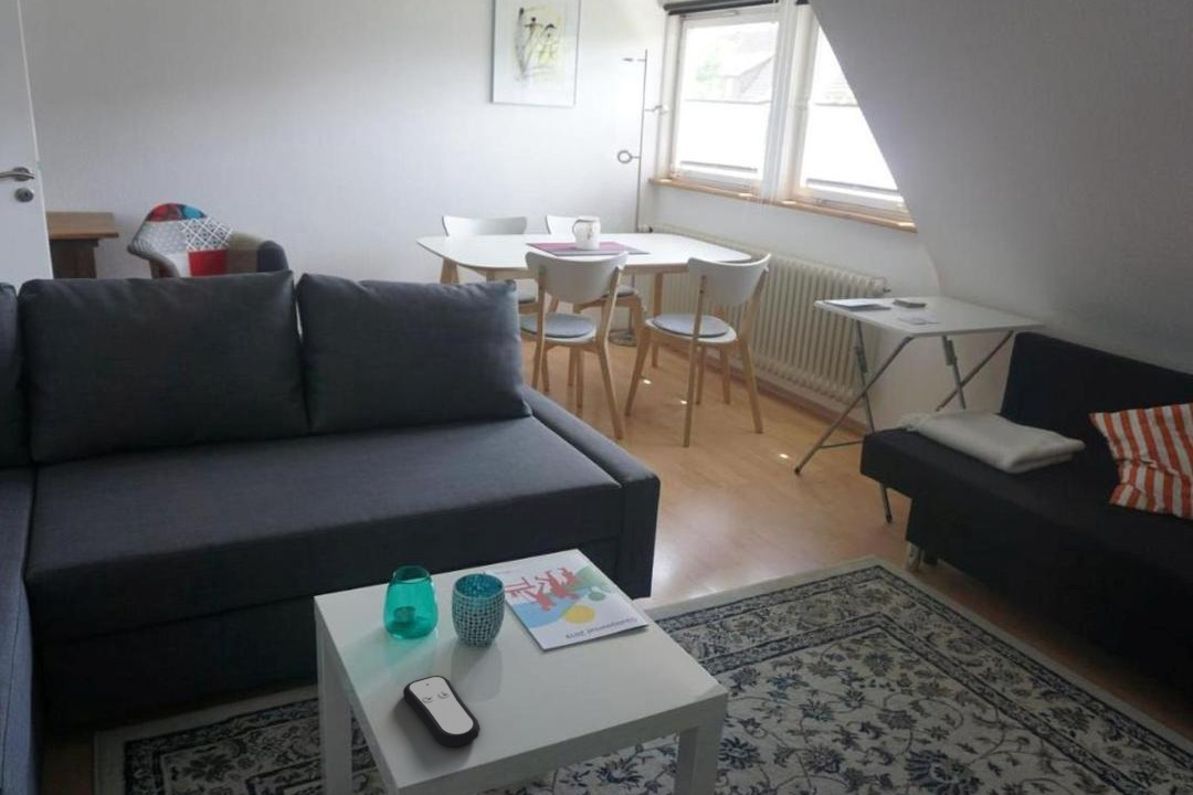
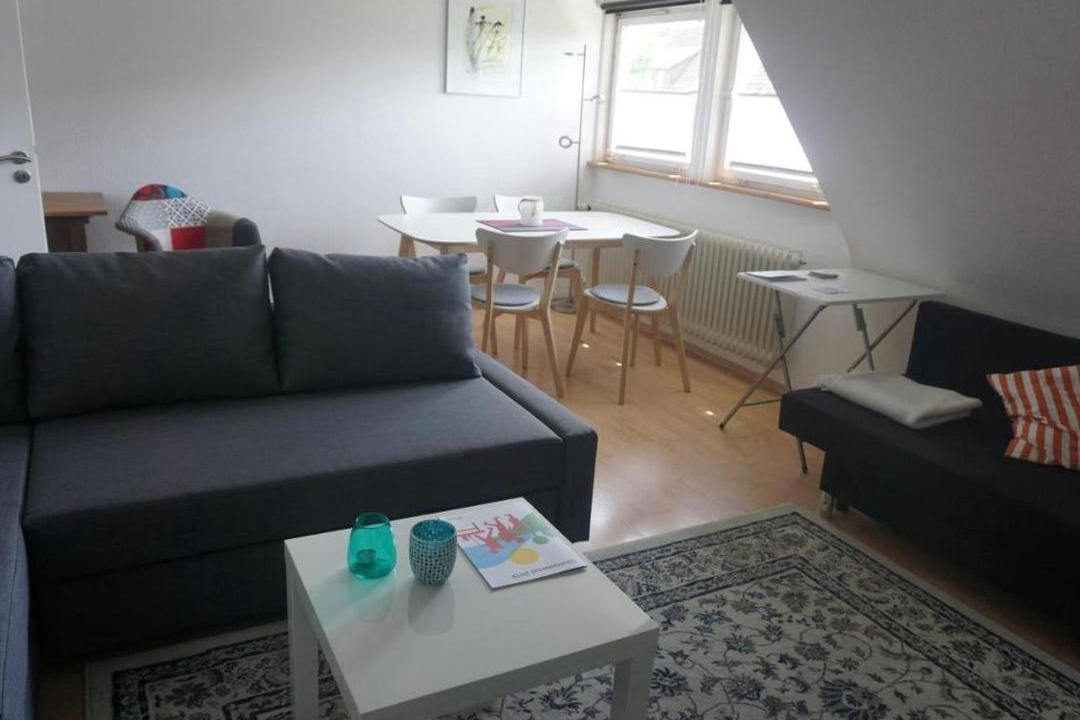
- remote control [402,675,482,748]
